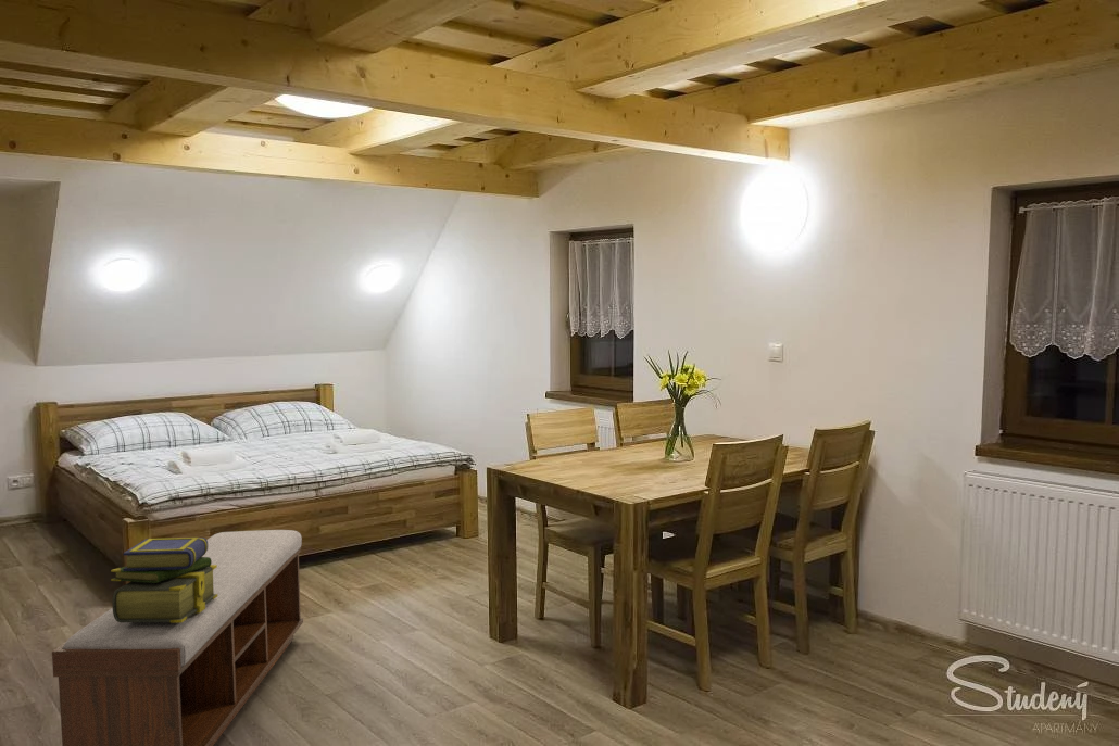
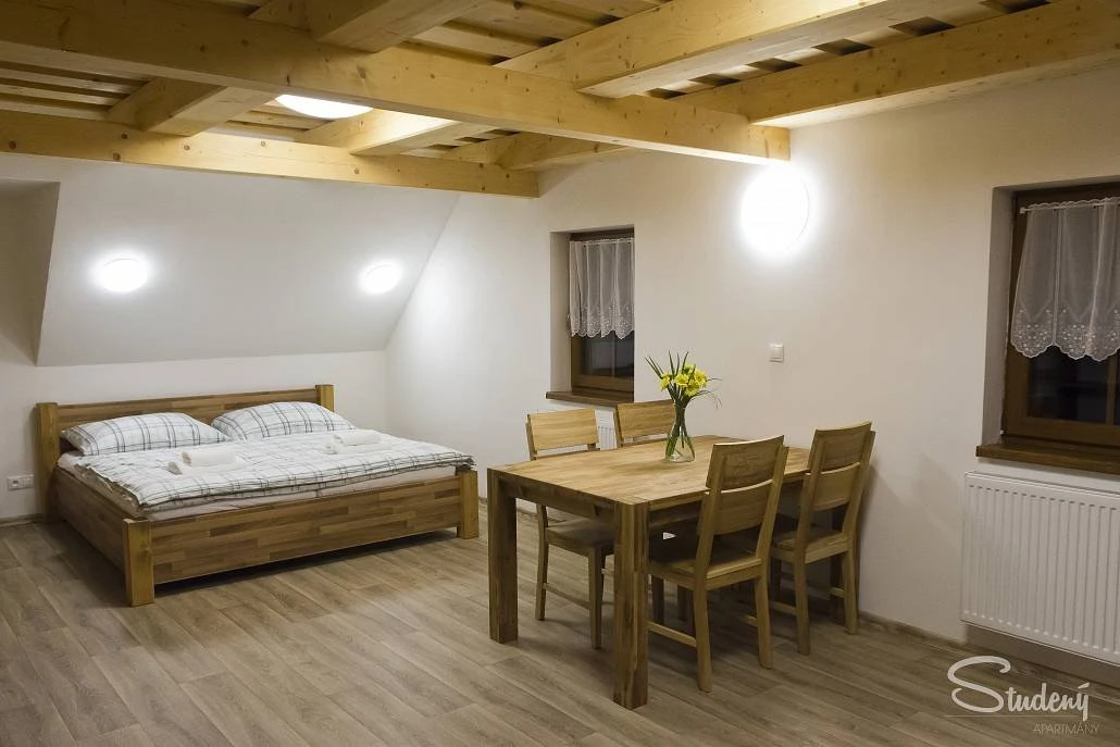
- bench [51,529,304,746]
- stack of books [110,536,217,623]
